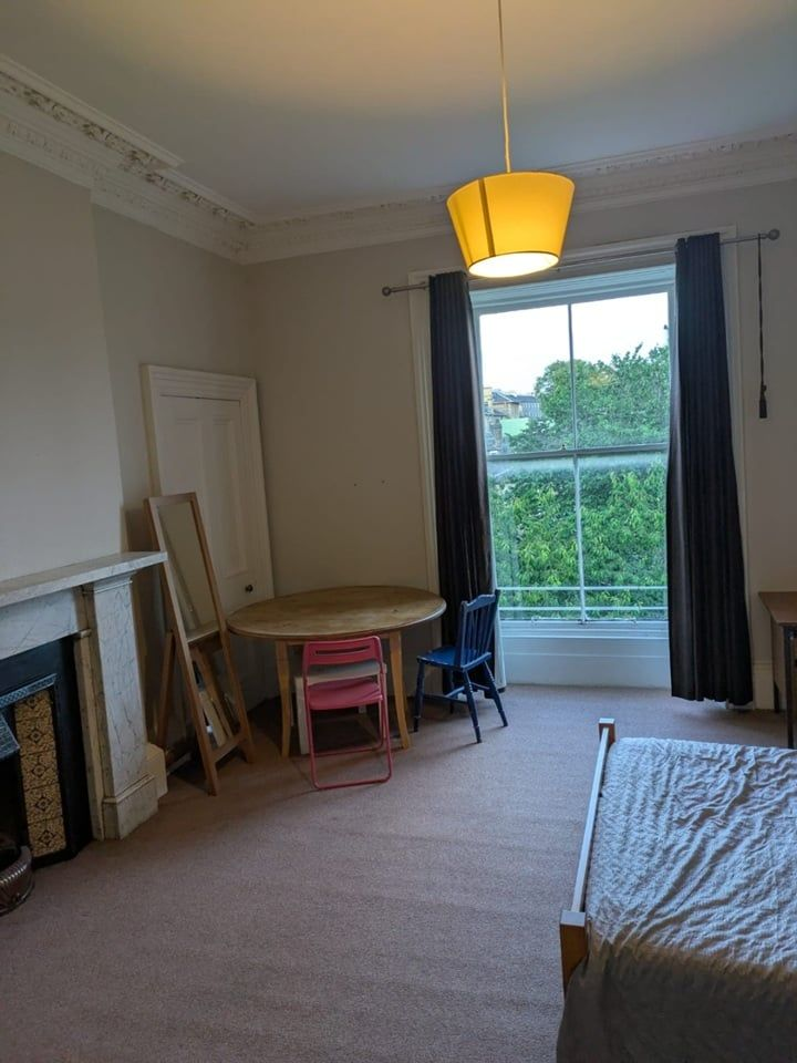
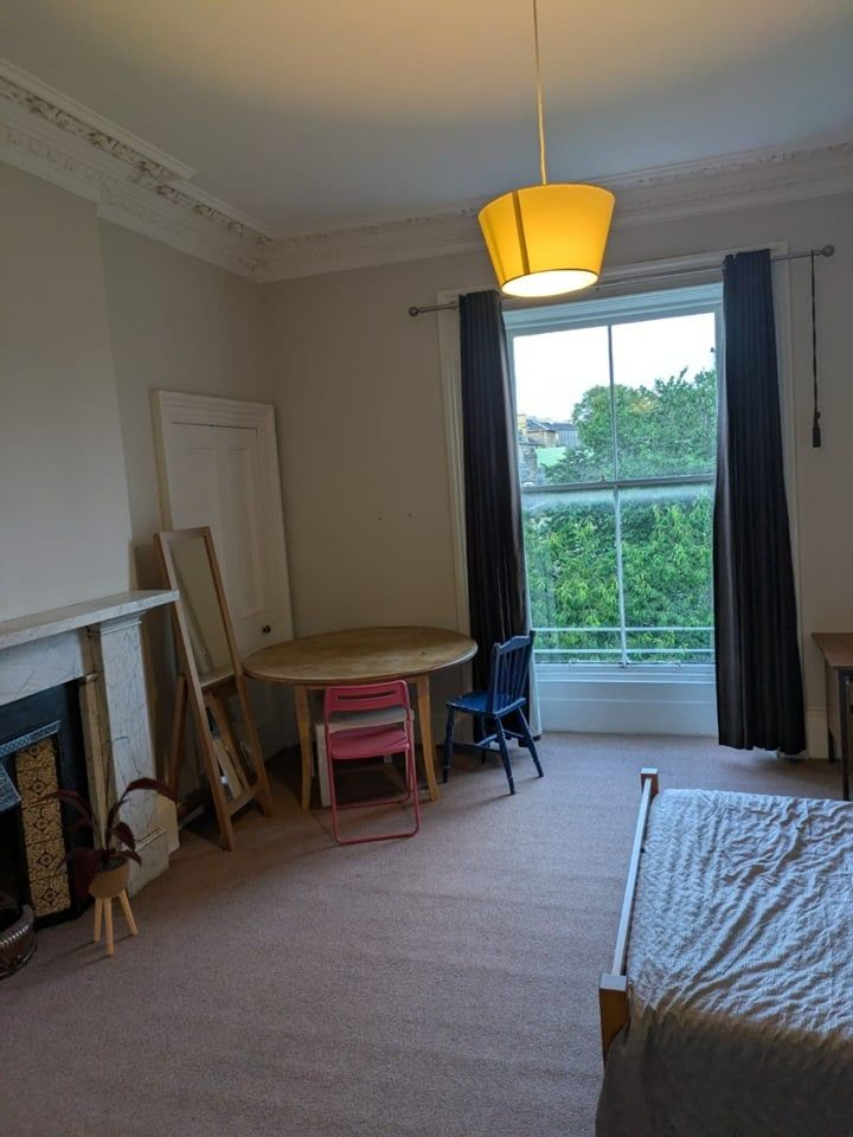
+ house plant [28,735,174,956]
